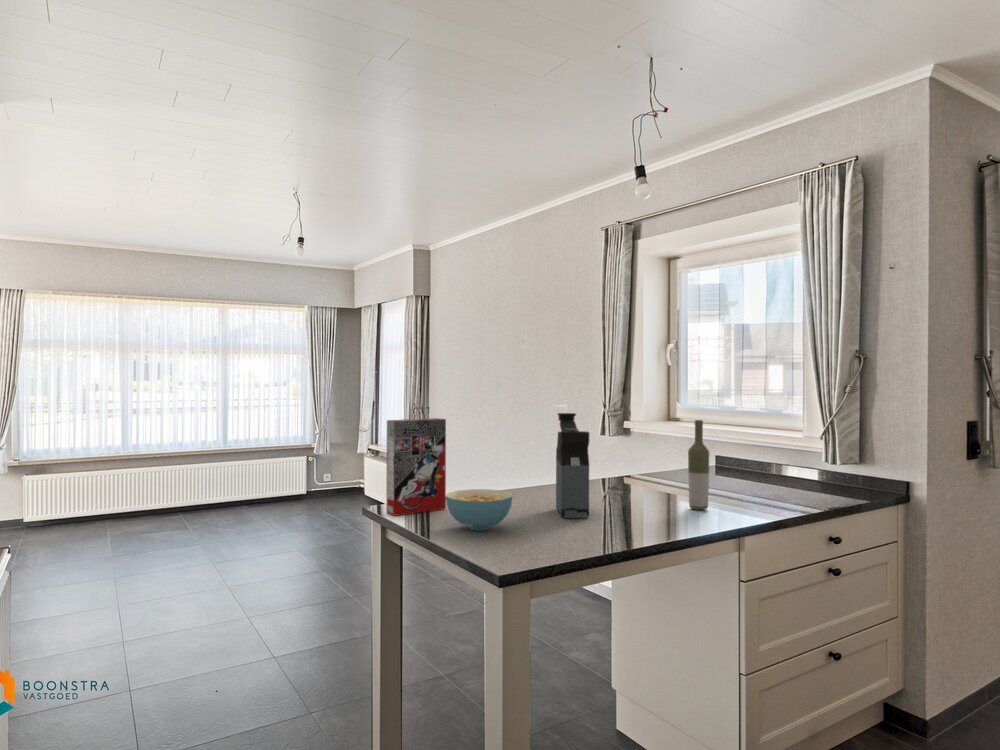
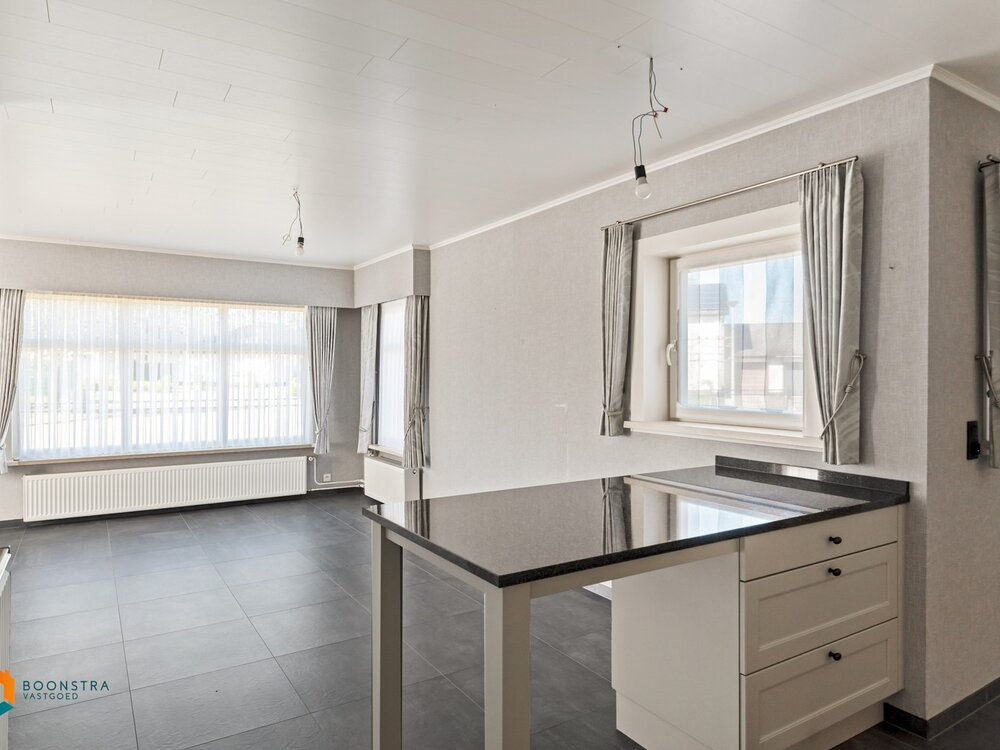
- coffee maker [555,412,590,519]
- bottle [687,419,710,511]
- cereal box [386,417,447,517]
- cereal bowl [446,488,513,531]
